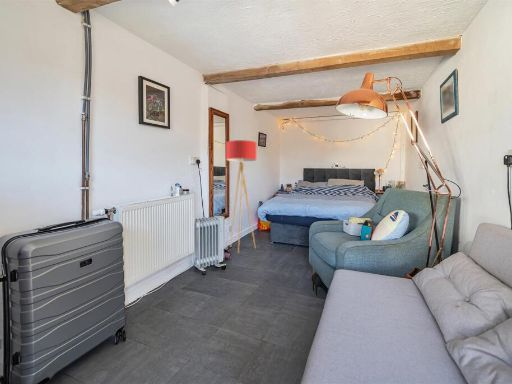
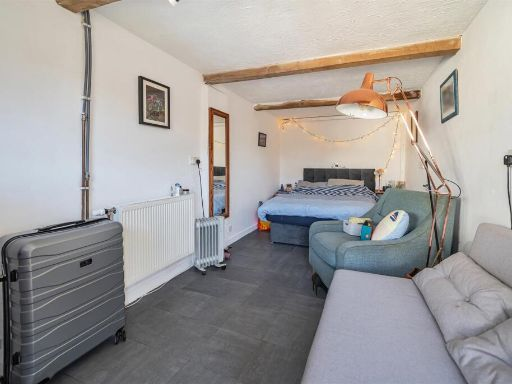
- floor lamp [225,139,257,254]
